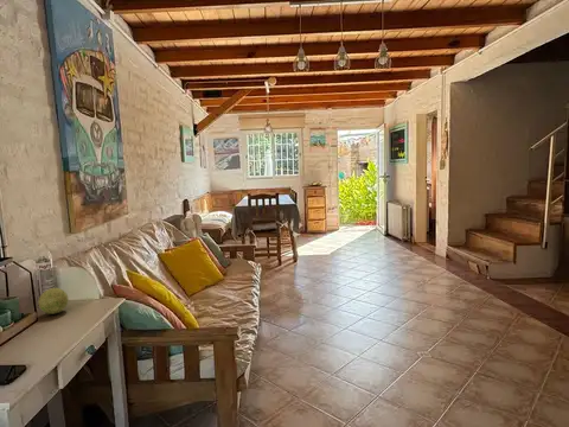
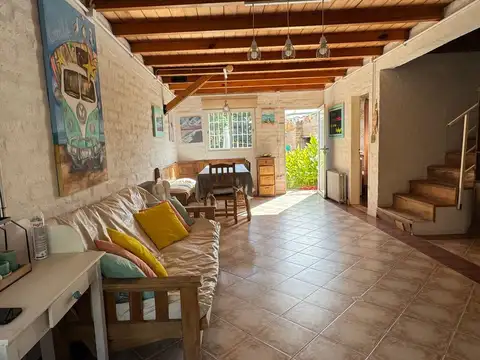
- decorative ball [37,287,70,316]
